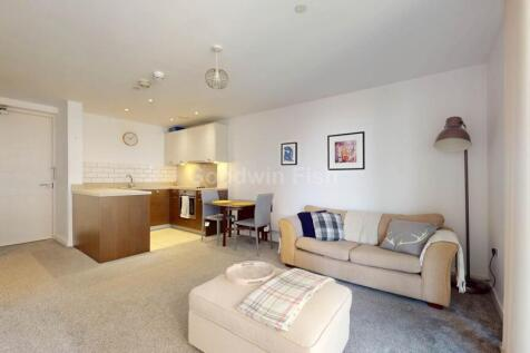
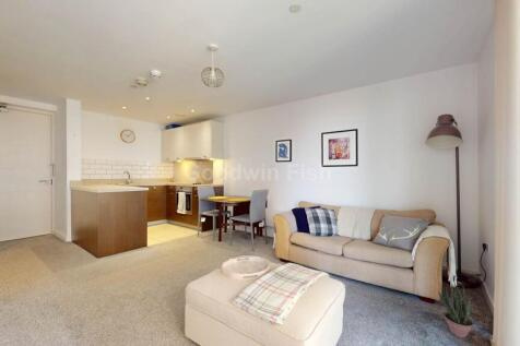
+ potted plant [437,283,475,339]
